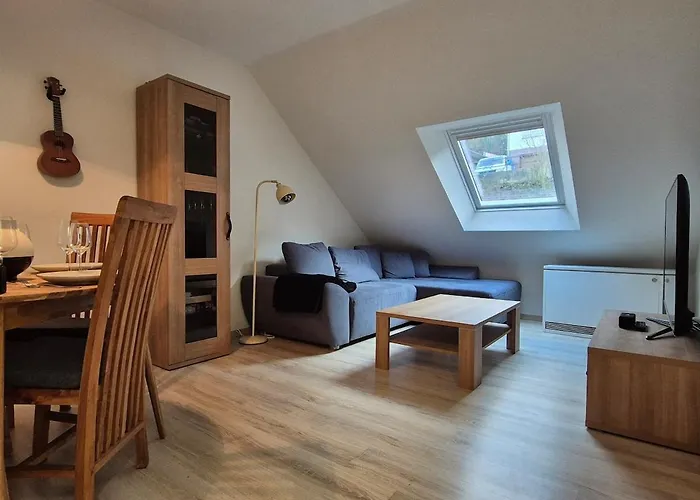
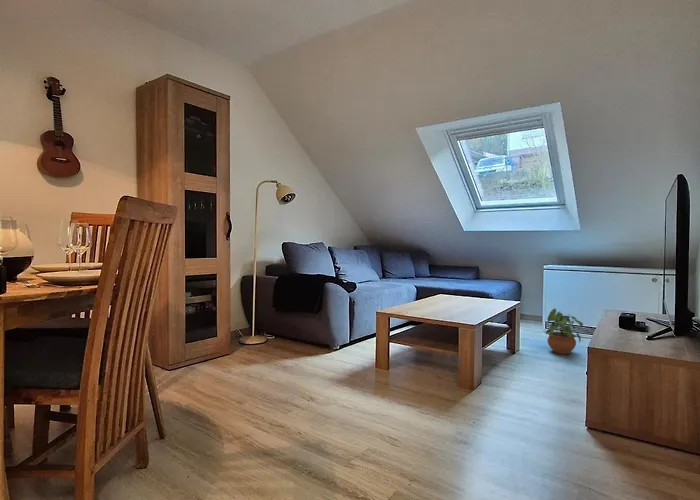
+ potted plant [545,308,584,355]
